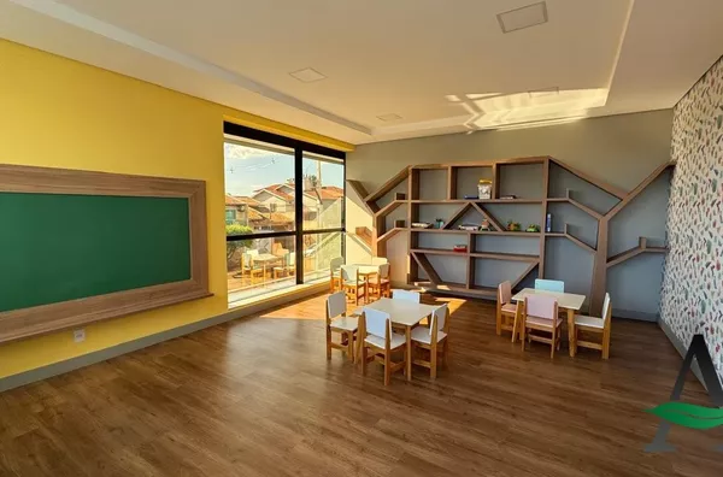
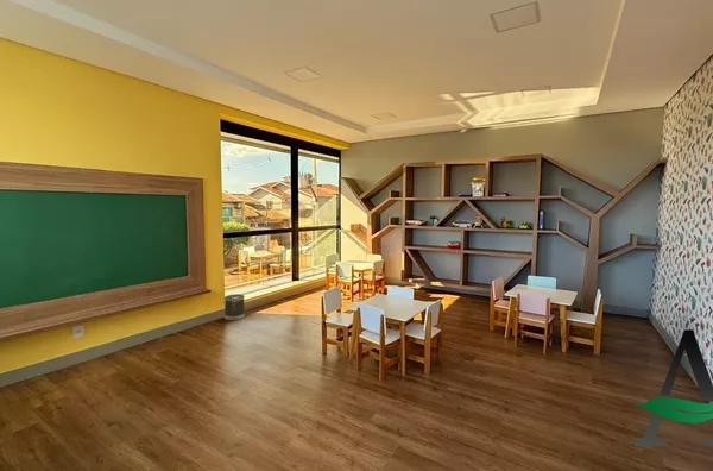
+ wastebasket [223,293,246,321]
